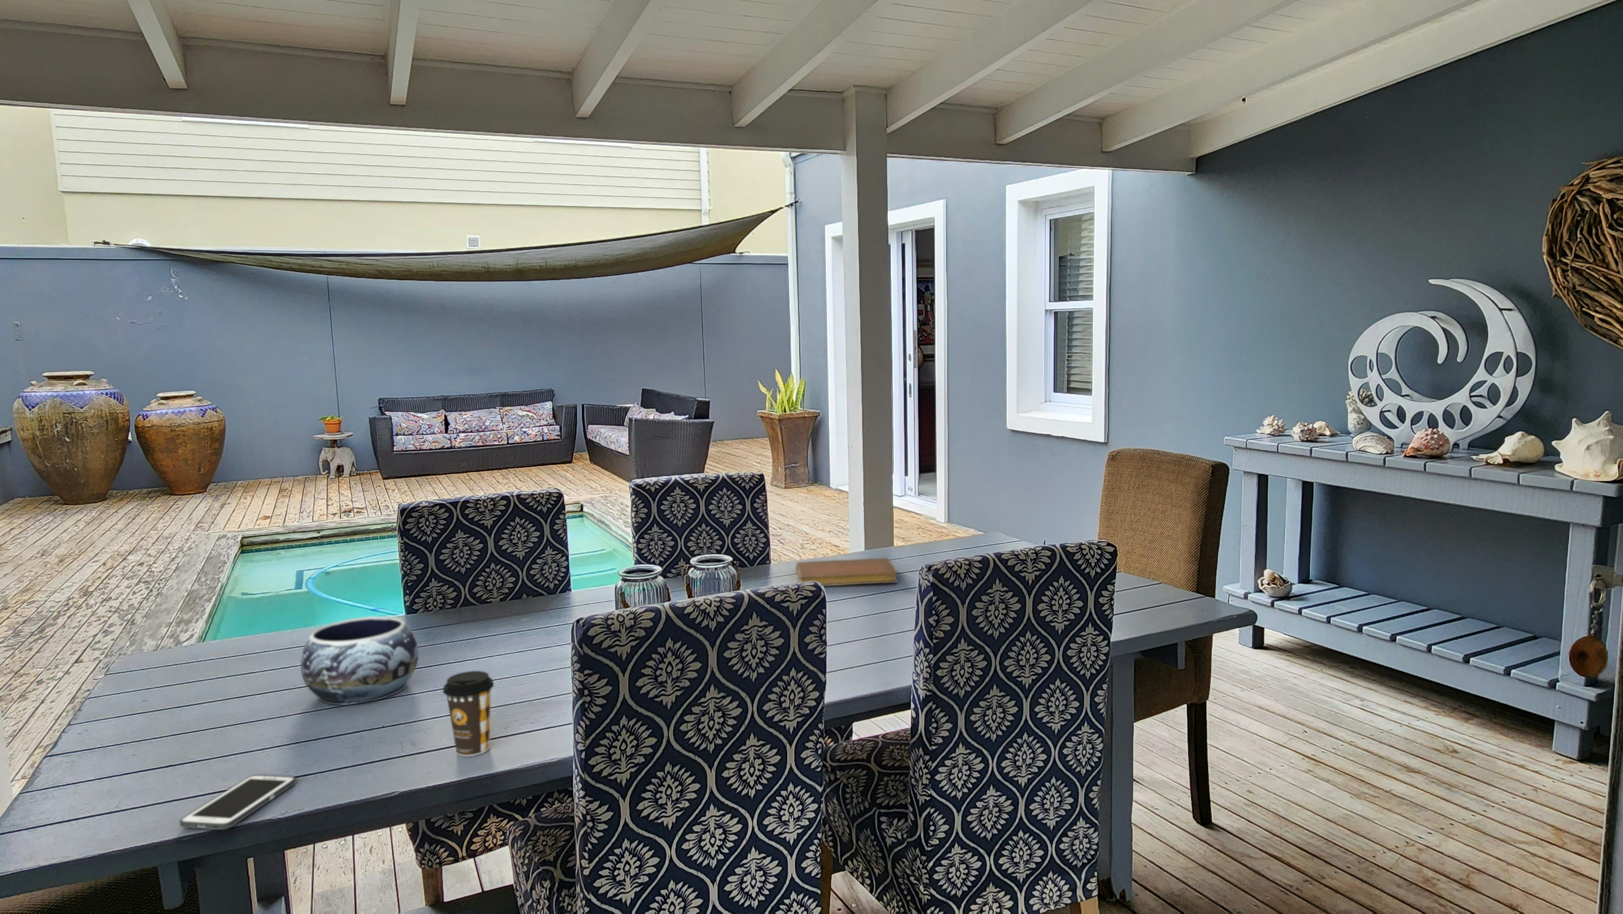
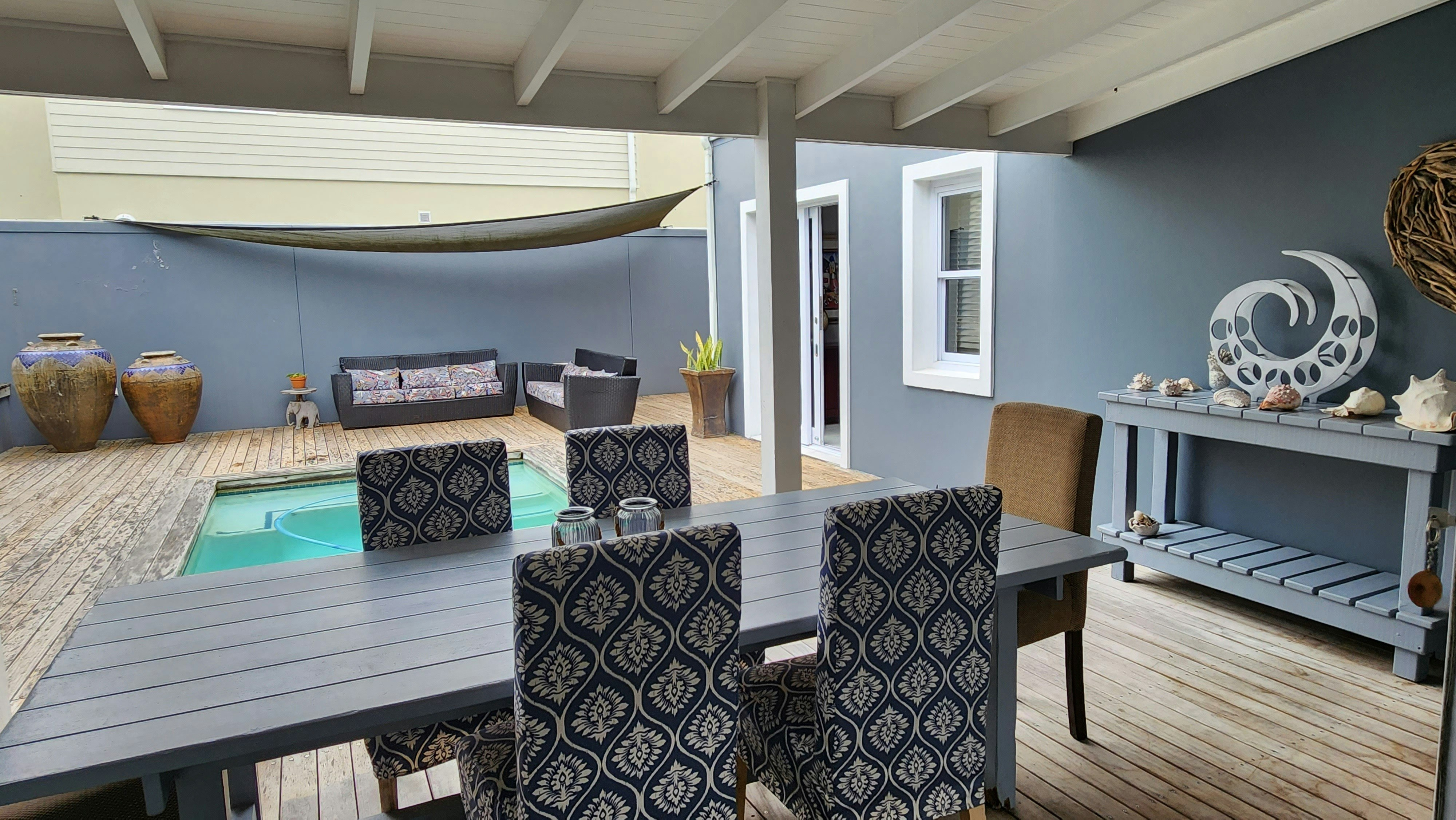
- cell phone [179,774,297,830]
- decorative bowl [300,616,419,706]
- coffee cup [443,671,494,757]
- notebook [796,557,898,586]
